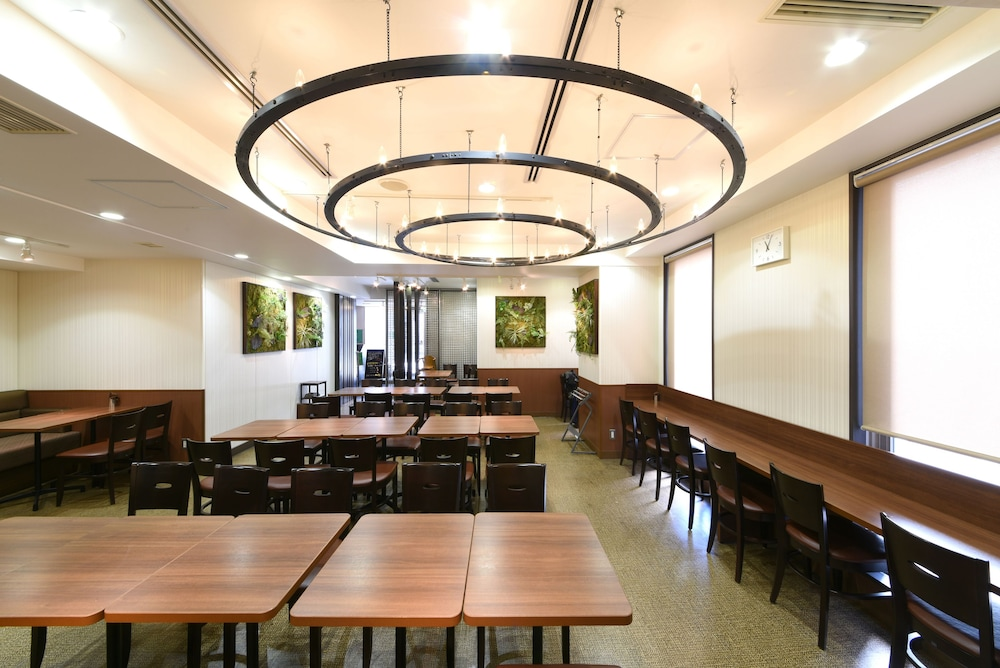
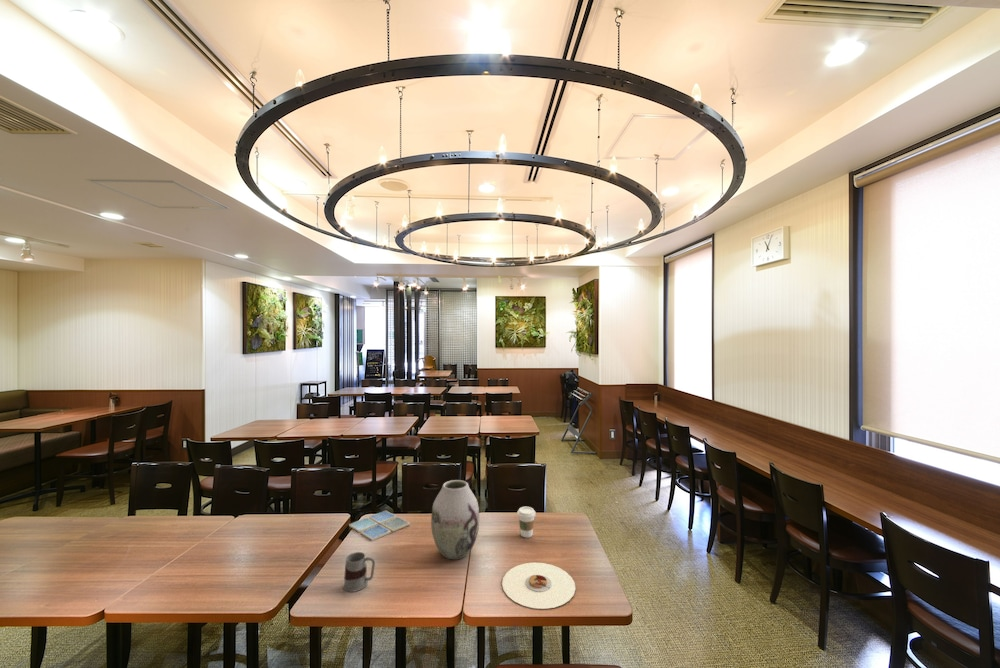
+ vase [430,479,481,560]
+ plate [501,562,576,610]
+ drink coaster [348,509,411,542]
+ coffee cup [516,506,537,538]
+ mug [342,551,376,593]
